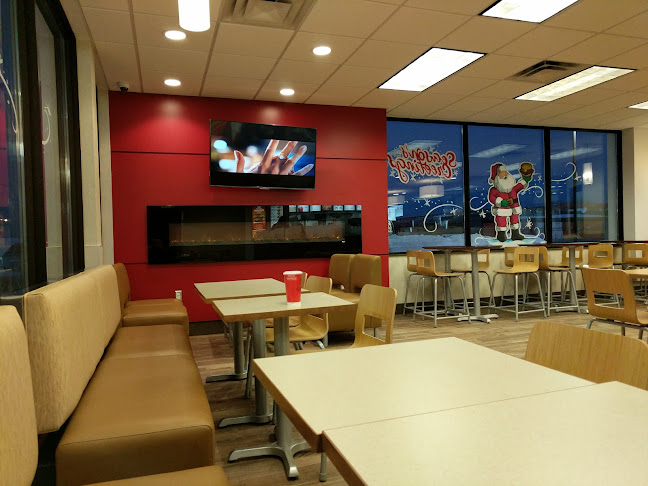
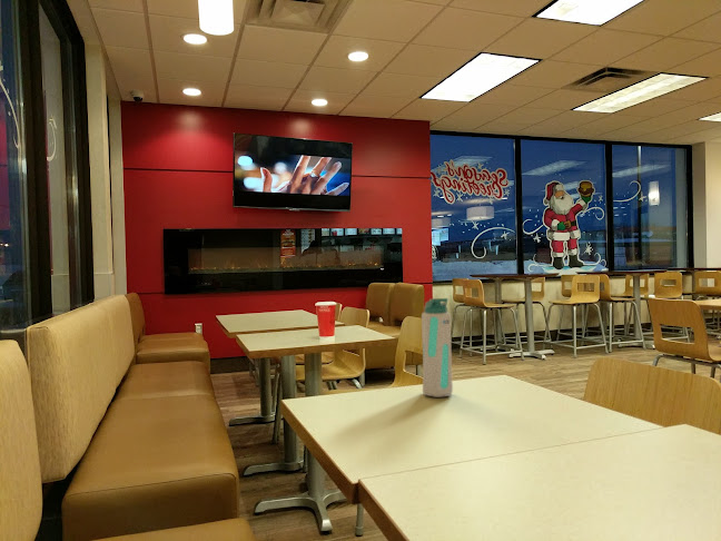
+ water bottle [421,297,454,399]
